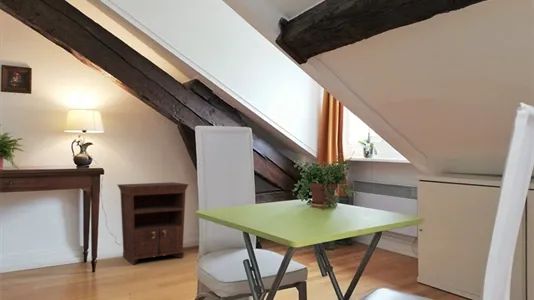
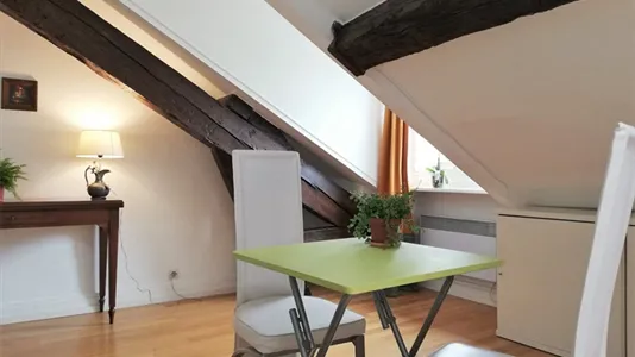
- nightstand [117,181,190,266]
